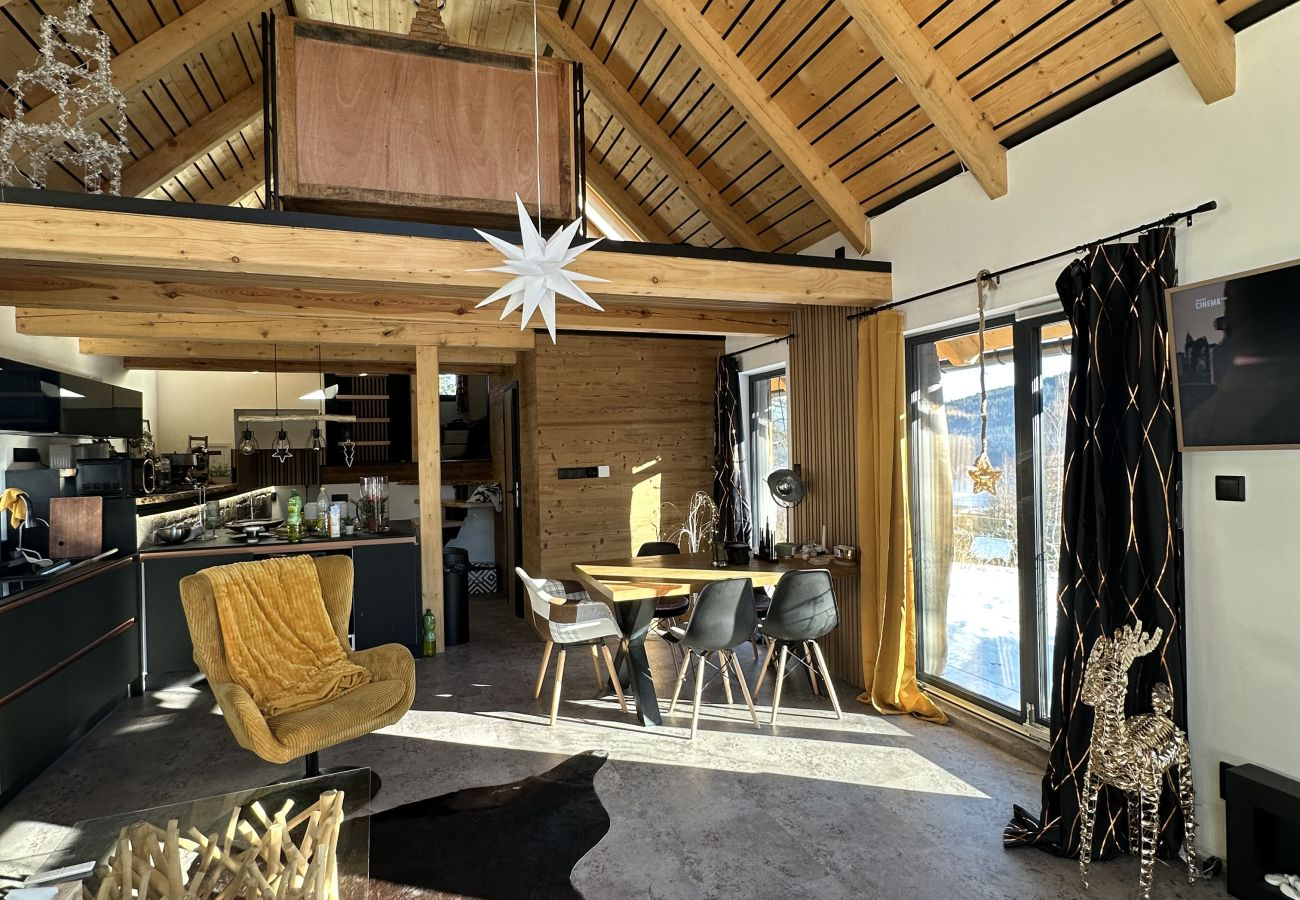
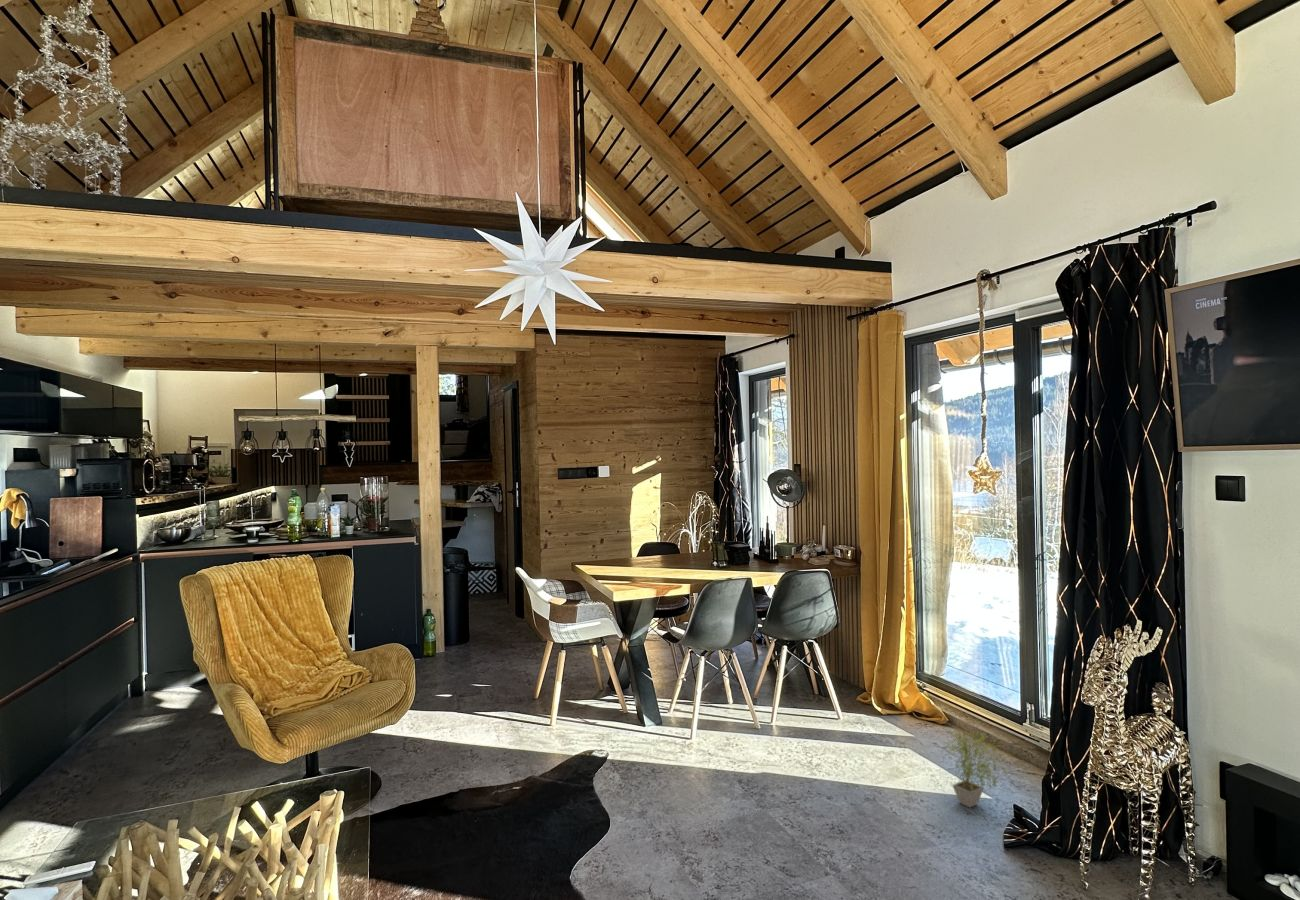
+ potted plant [941,726,1009,808]
